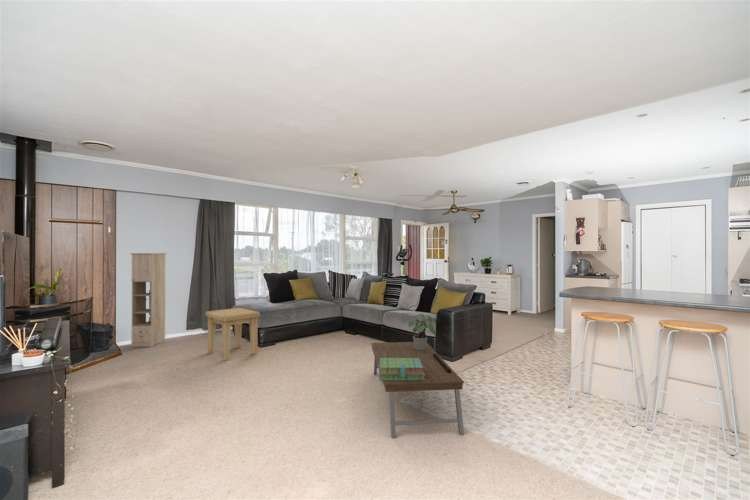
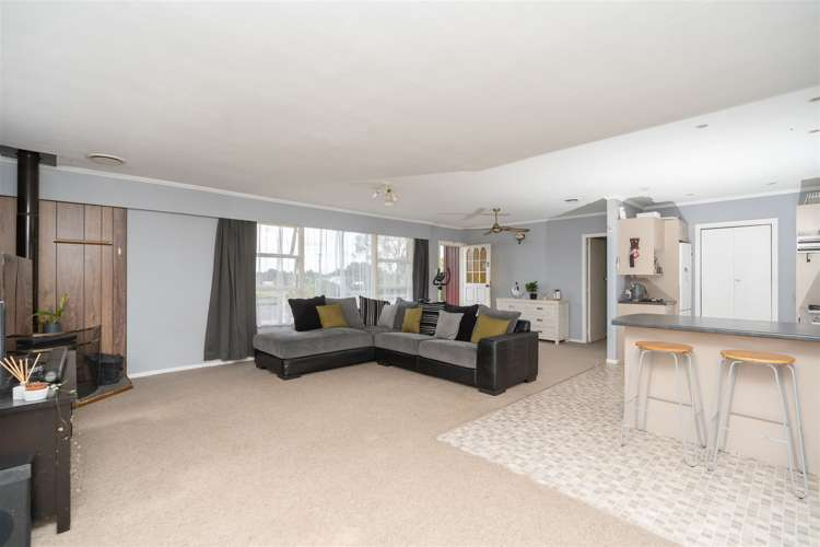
- side table [205,307,261,362]
- storage cabinet [129,252,168,348]
- stack of books [377,358,425,381]
- potted plant [407,313,437,350]
- coffee table [370,341,465,439]
